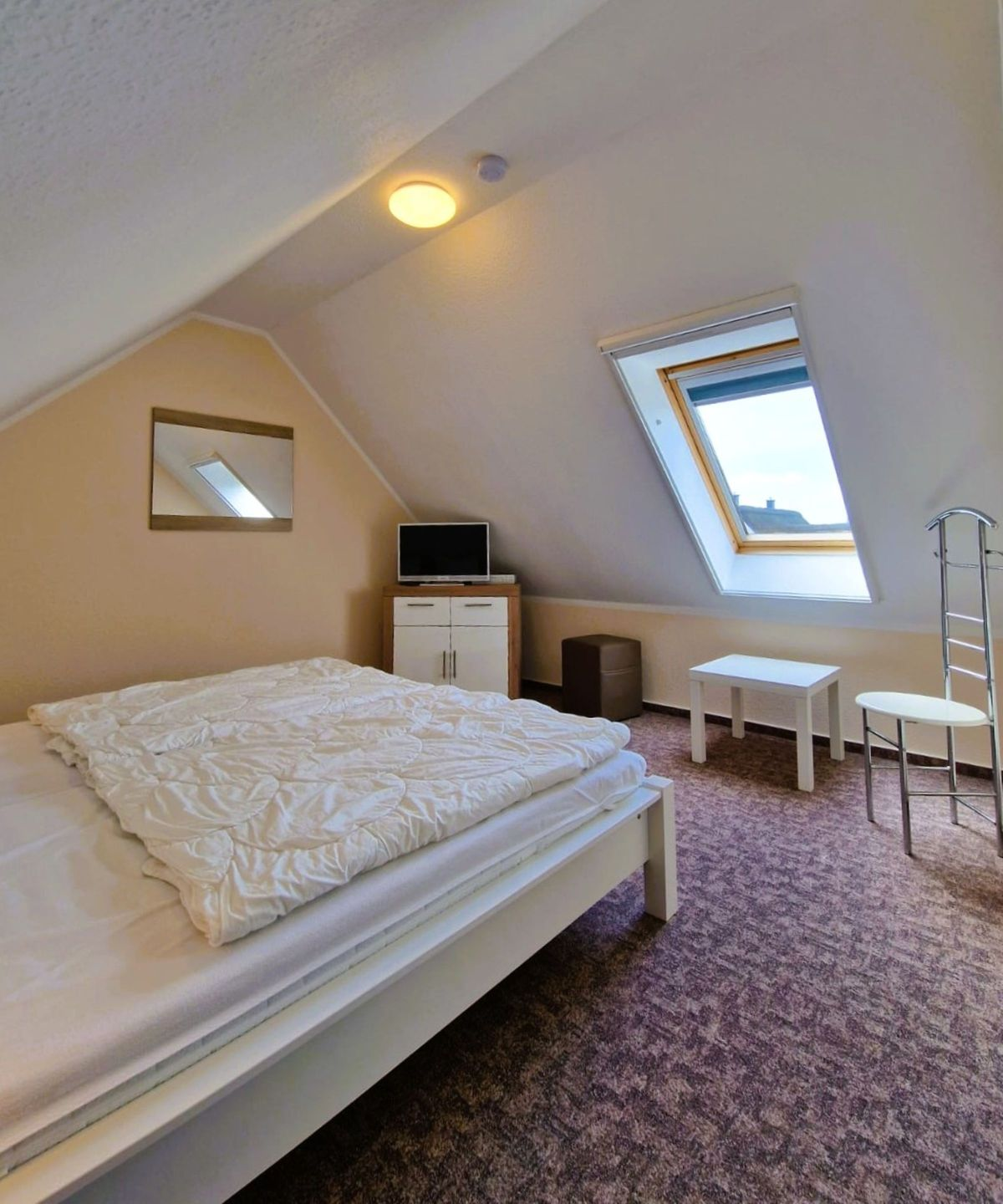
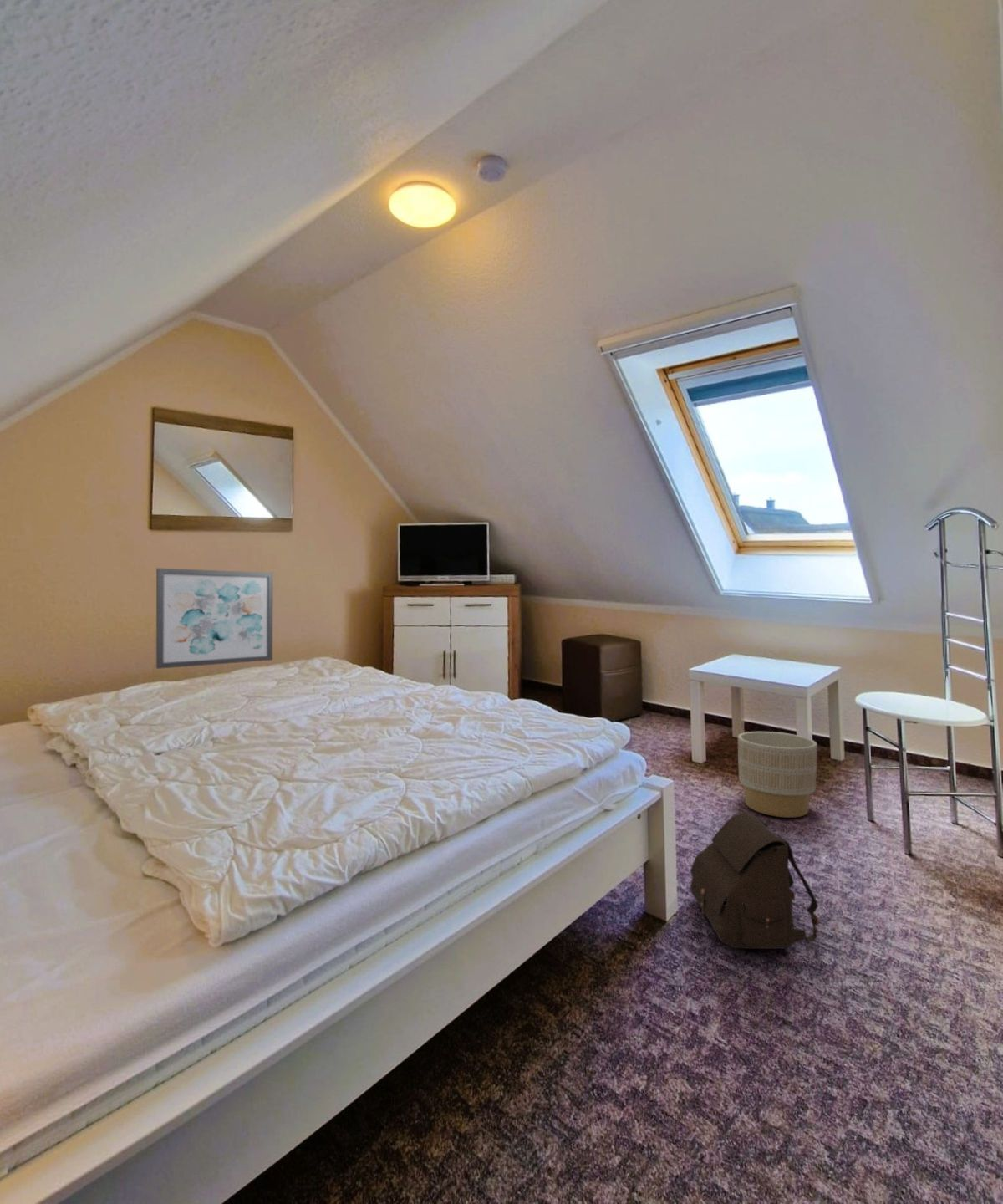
+ satchel [690,811,820,950]
+ planter [737,731,818,819]
+ wall art [155,568,274,670]
